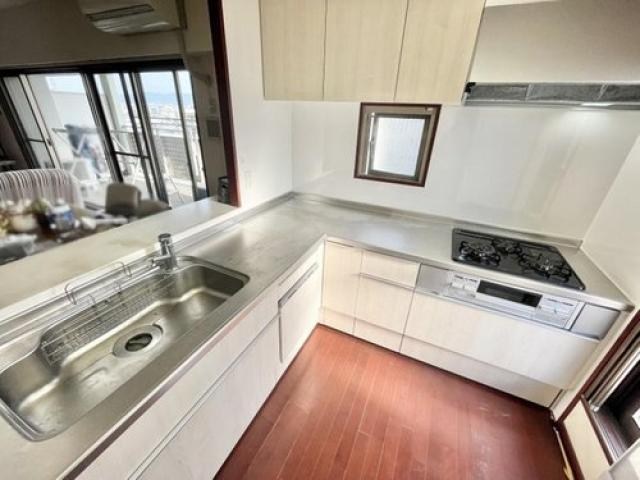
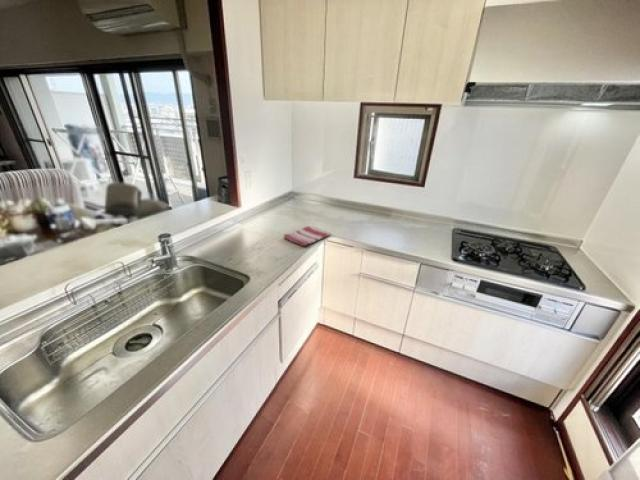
+ dish towel [283,225,332,247]
